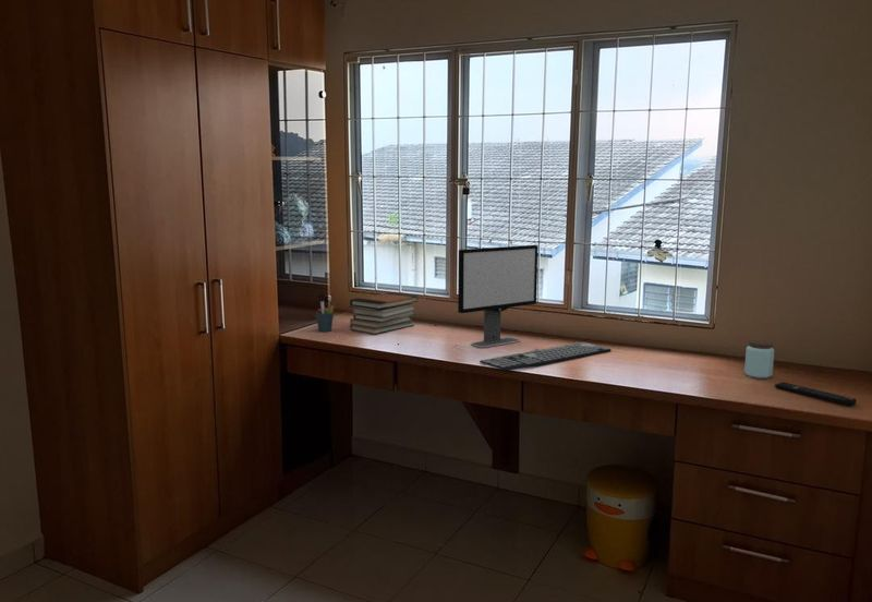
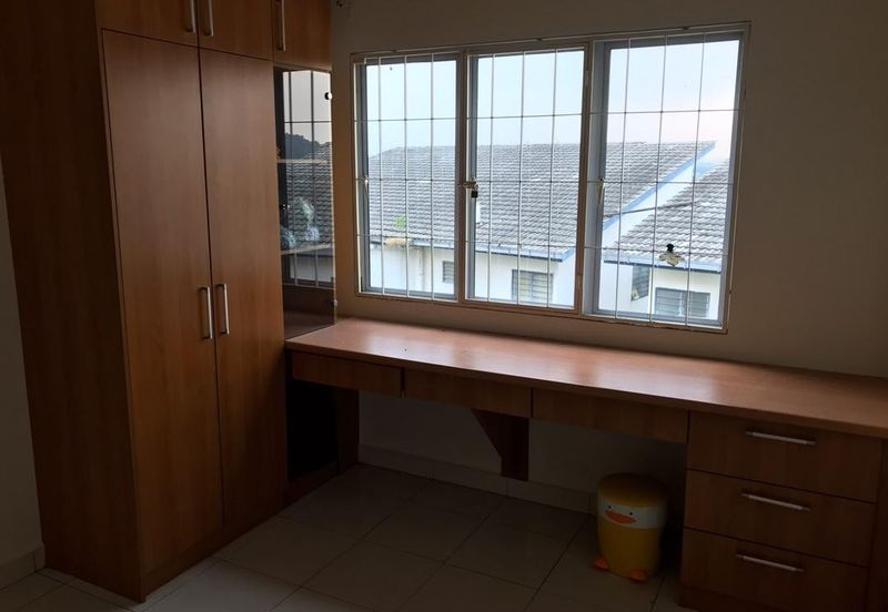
- remote control [774,381,858,407]
- peanut butter [743,339,775,380]
- keyboard [479,340,613,372]
- computer monitor [457,244,538,349]
- pen holder [315,301,335,333]
- book stack [349,291,419,335]
